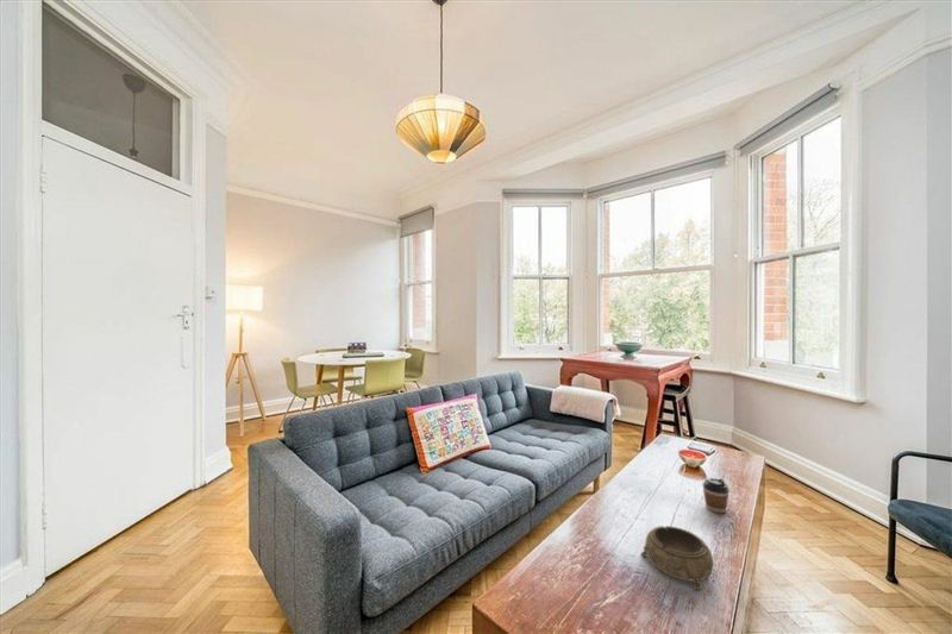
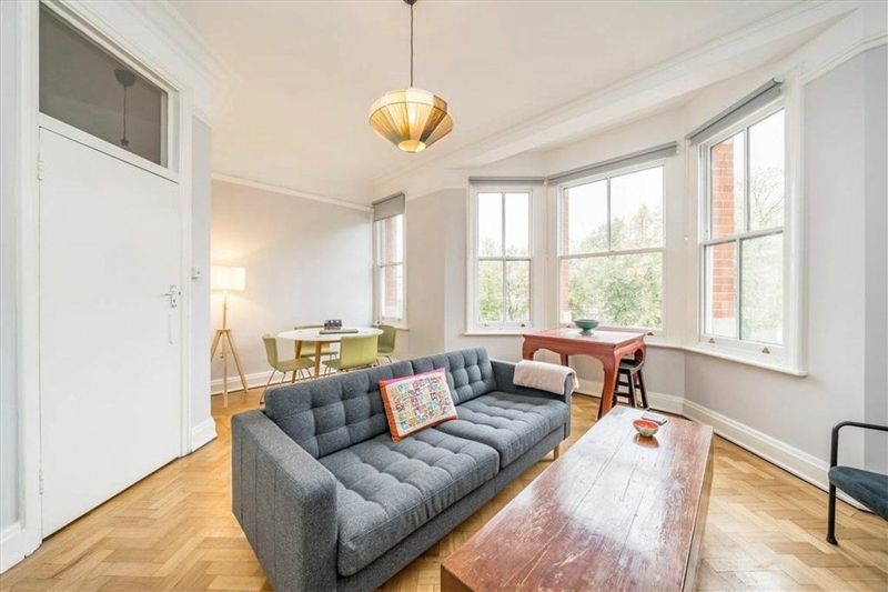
- coffee cup [701,477,731,514]
- decorative bowl [639,525,714,591]
